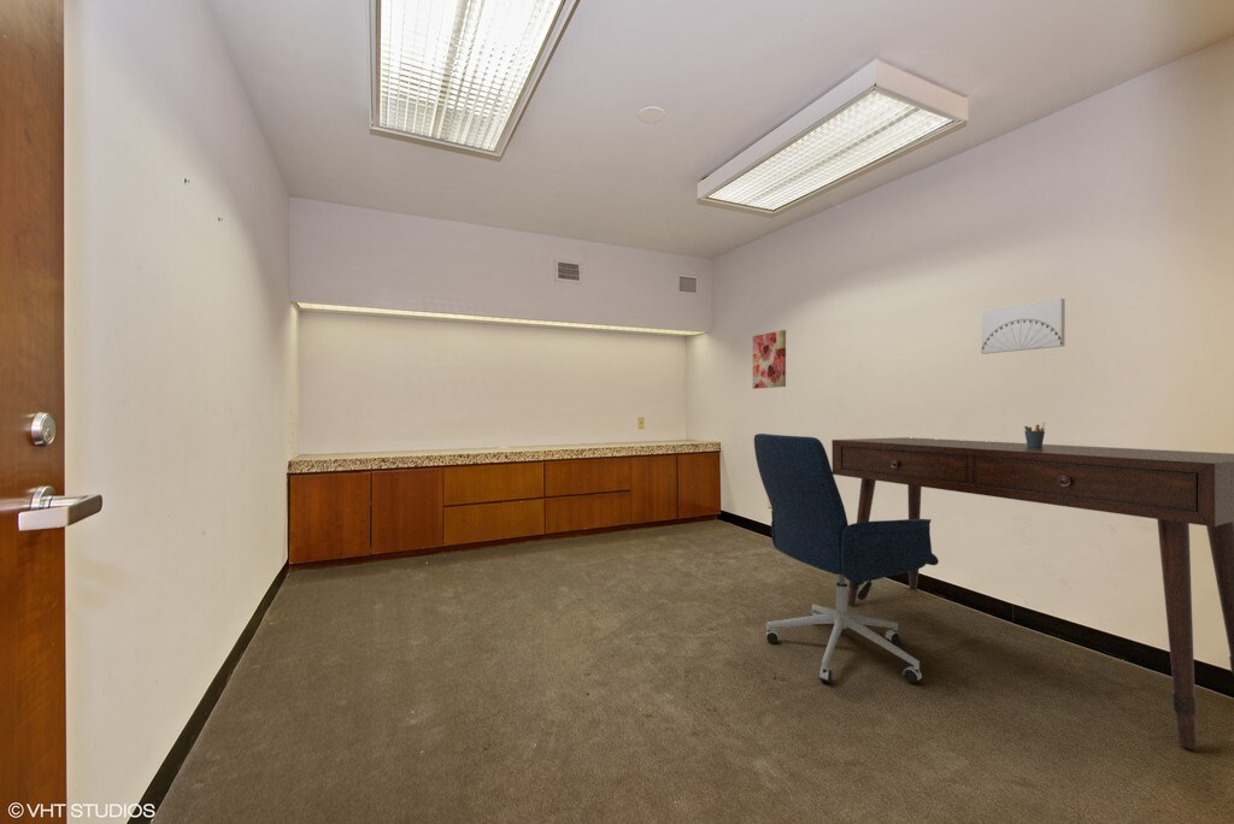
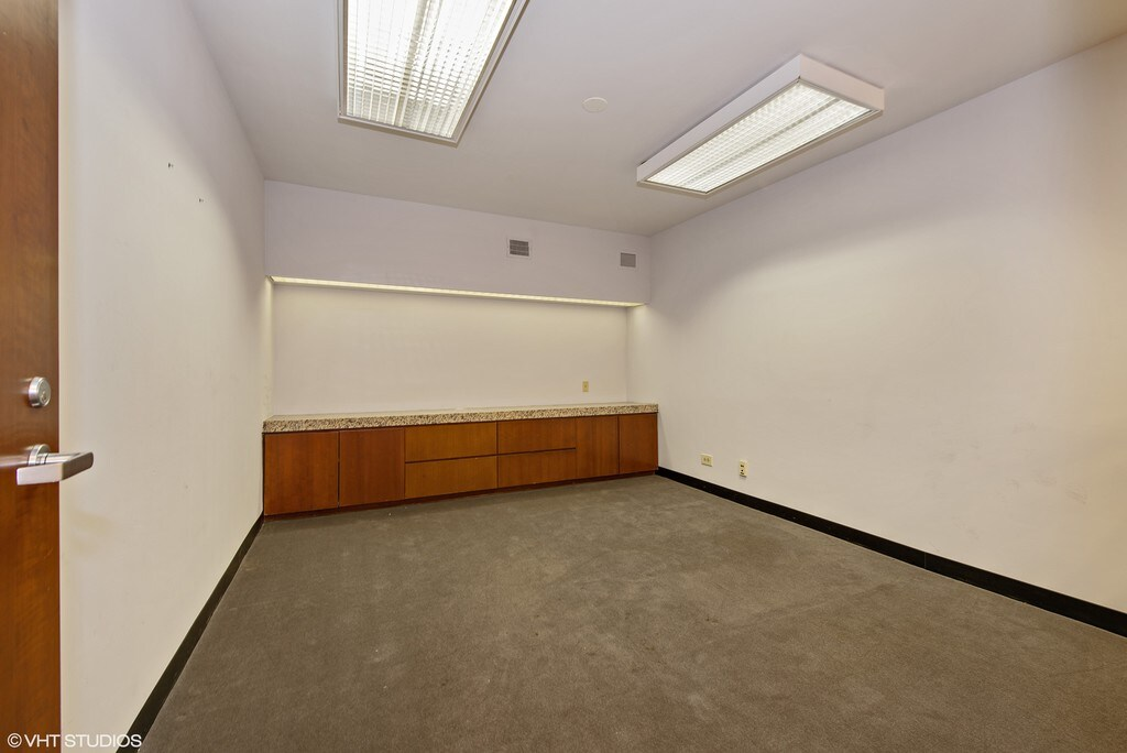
- wall art [981,298,1066,355]
- office chair [753,432,940,684]
- desk [830,436,1234,751]
- pen holder [1023,422,1046,447]
- wall art [752,329,787,389]
